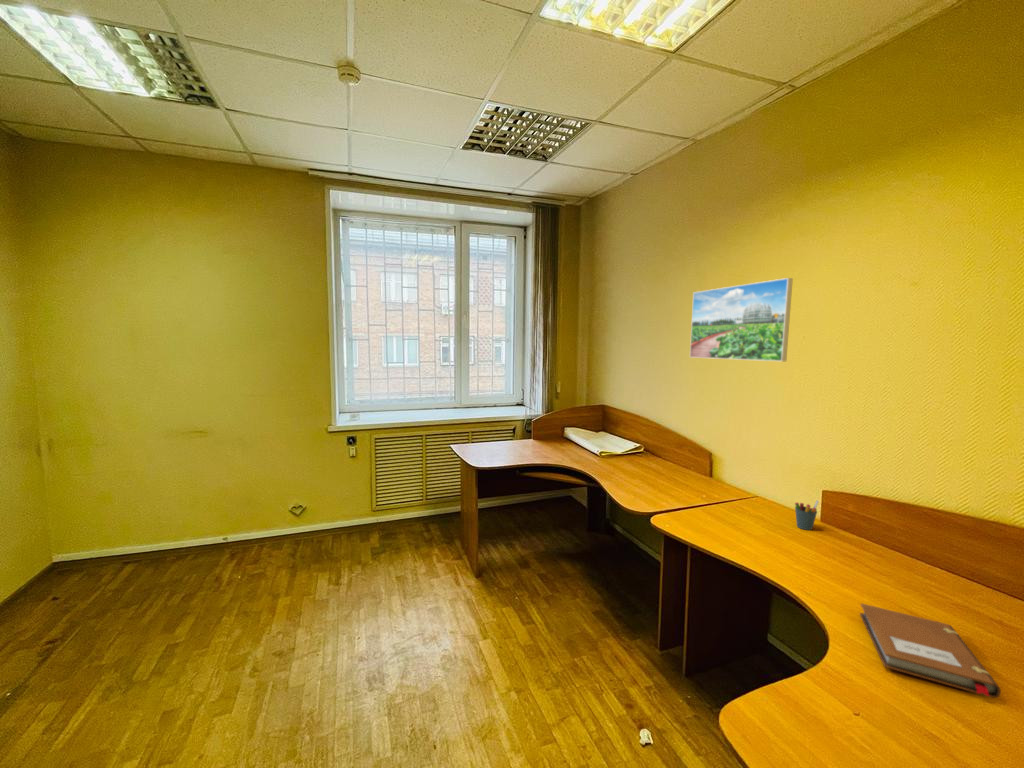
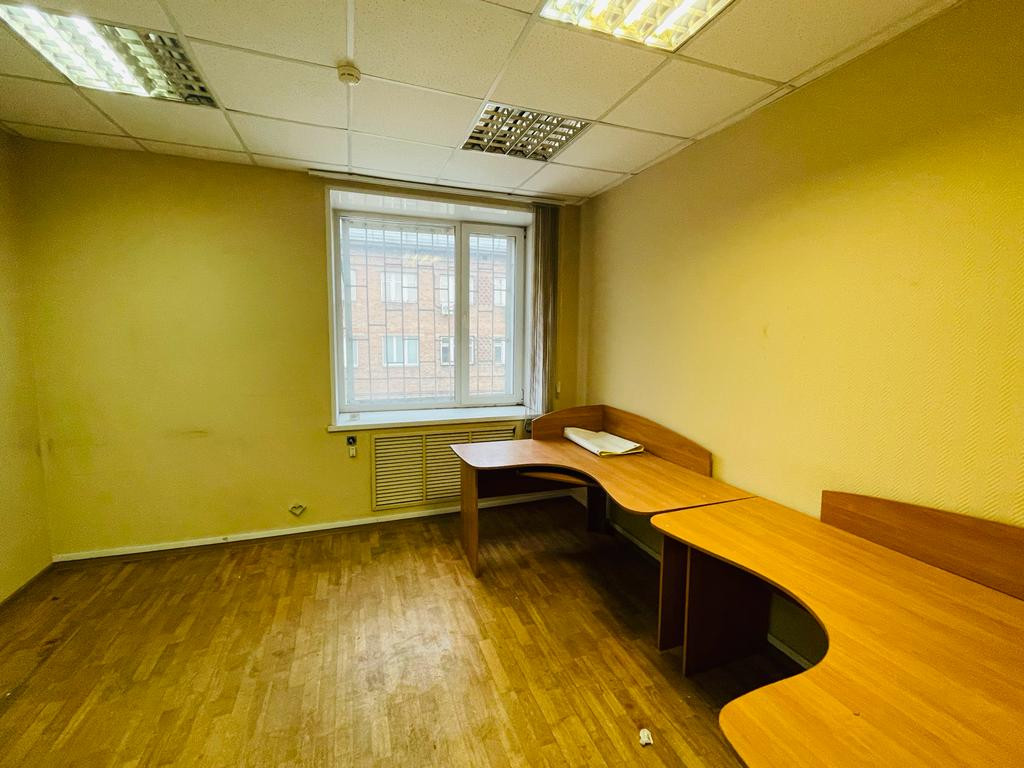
- pen holder [794,499,820,531]
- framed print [689,277,794,362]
- notebook [859,602,1002,699]
